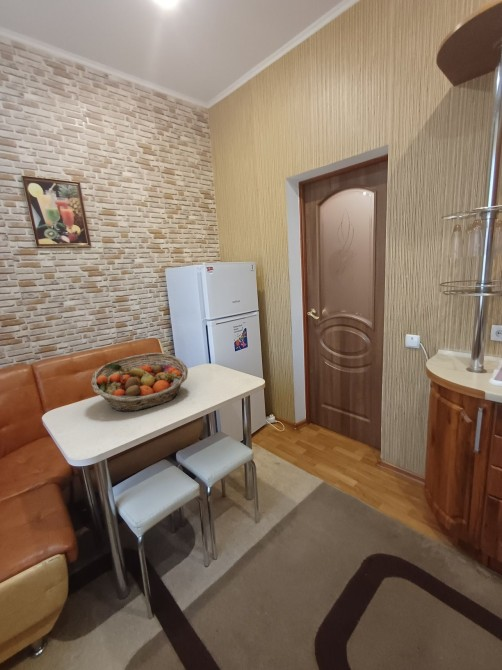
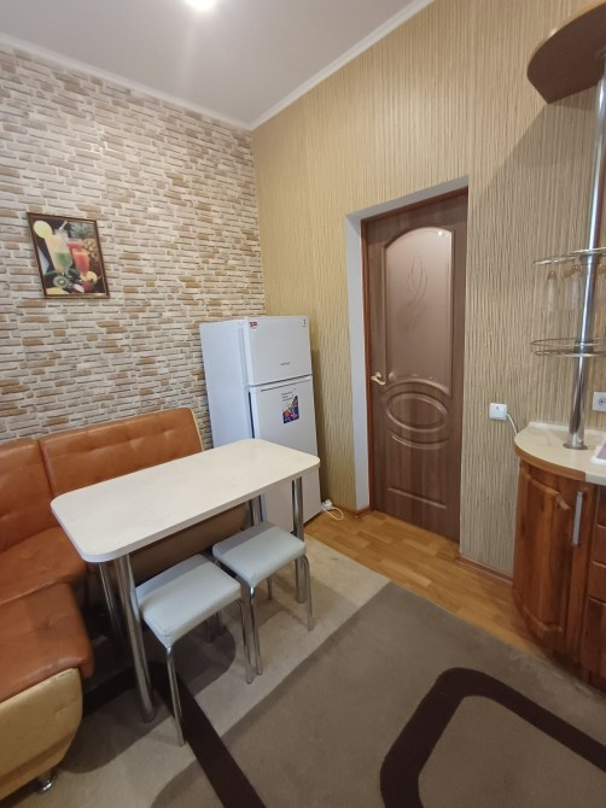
- fruit basket [91,352,189,413]
